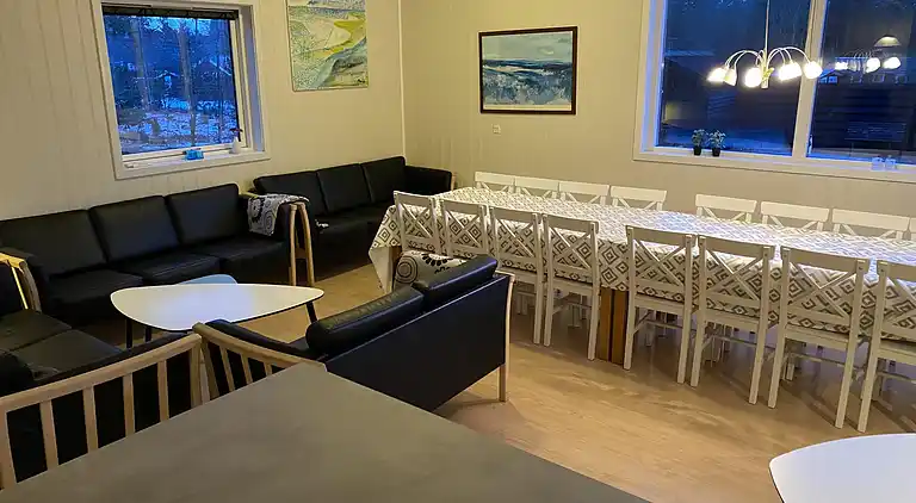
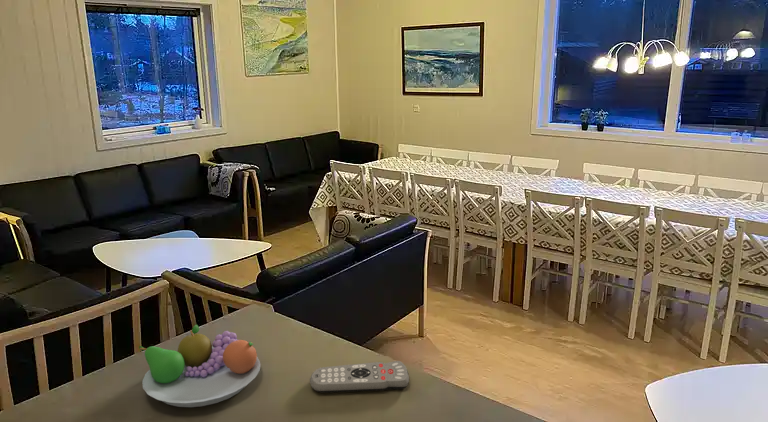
+ fruit bowl [138,324,261,408]
+ remote control [309,360,410,394]
